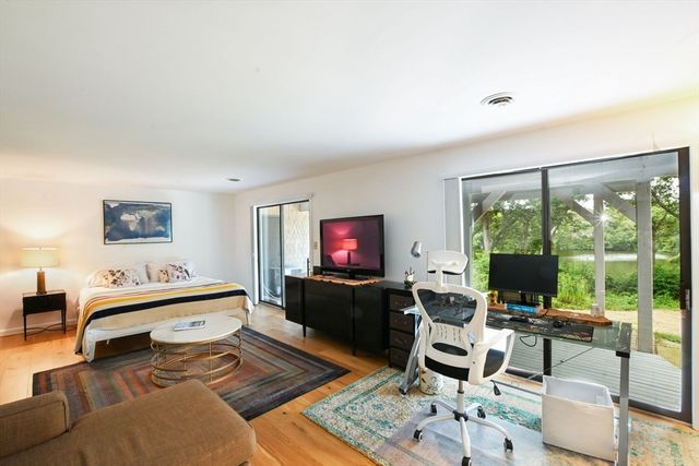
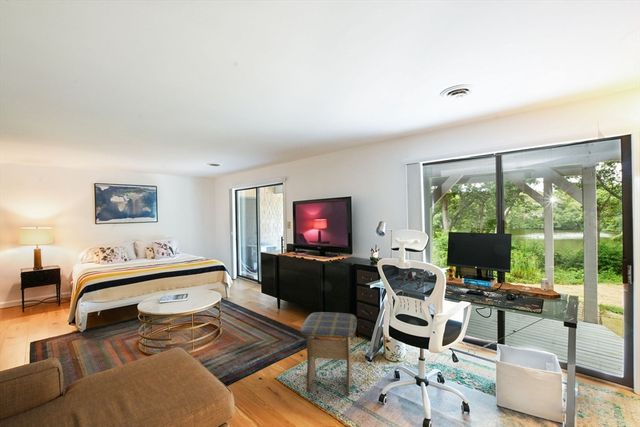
+ stool [300,311,358,397]
